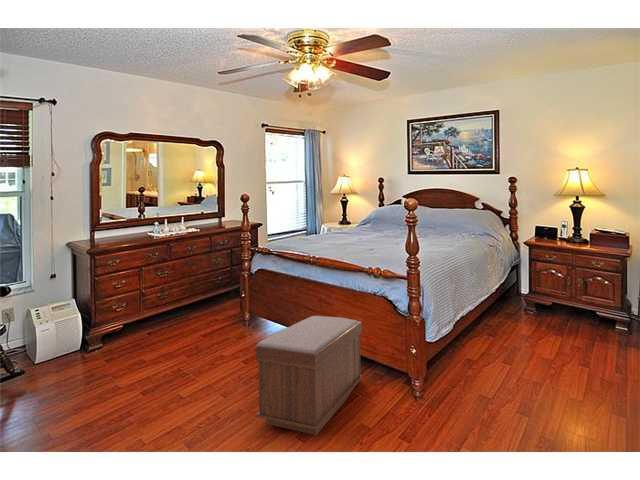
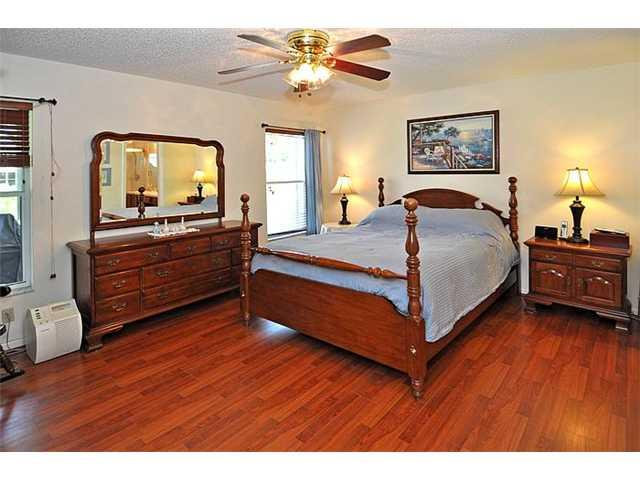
- bench [255,315,363,436]
